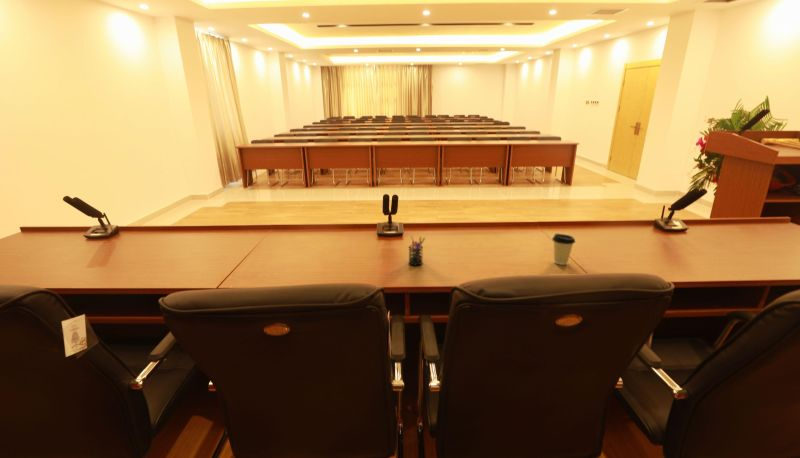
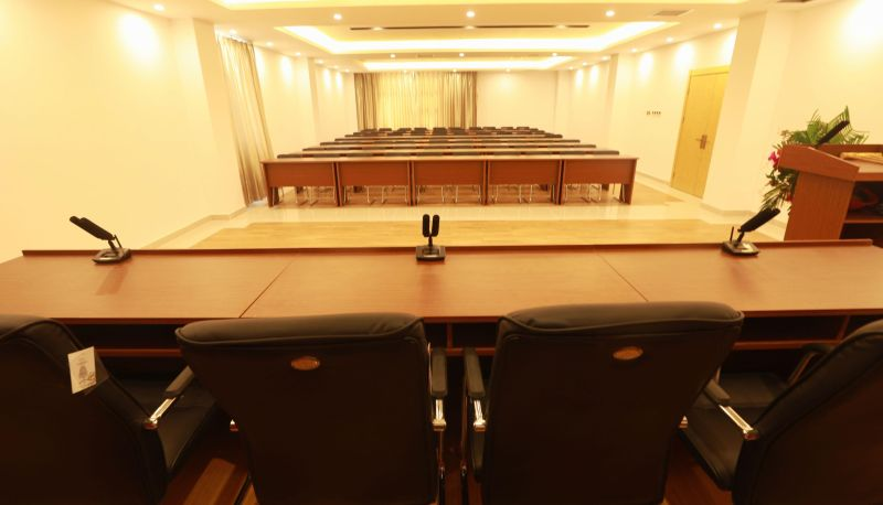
- coffee cup [551,233,576,266]
- pen holder [408,234,426,267]
